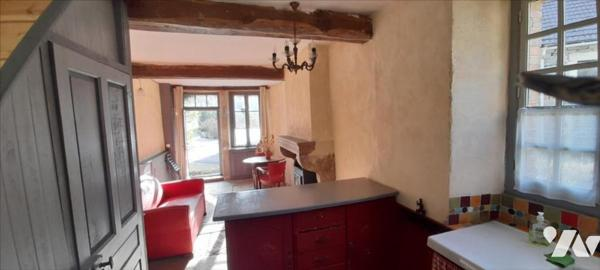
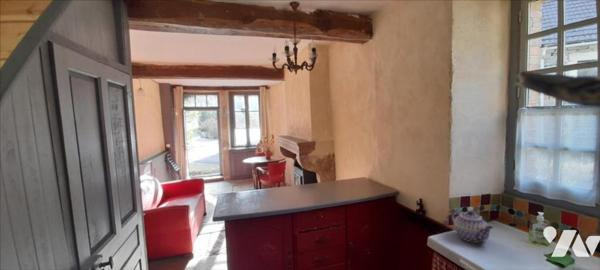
+ teapot [450,209,494,244]
